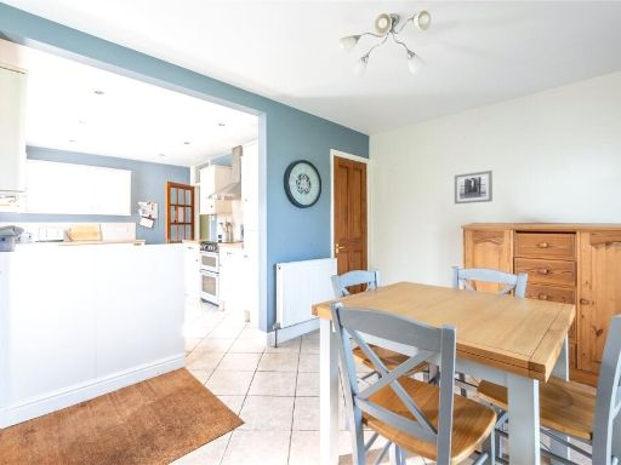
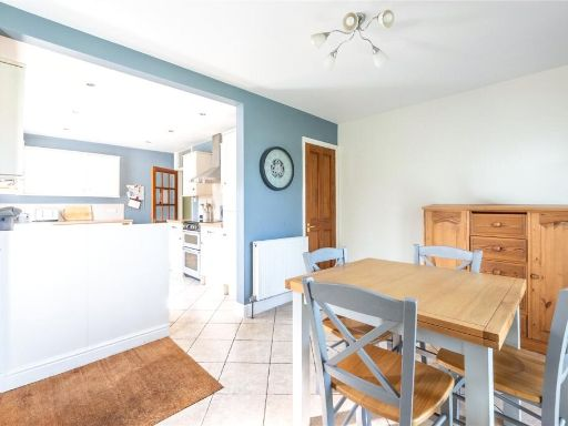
- wall art [454,170,494,205]
